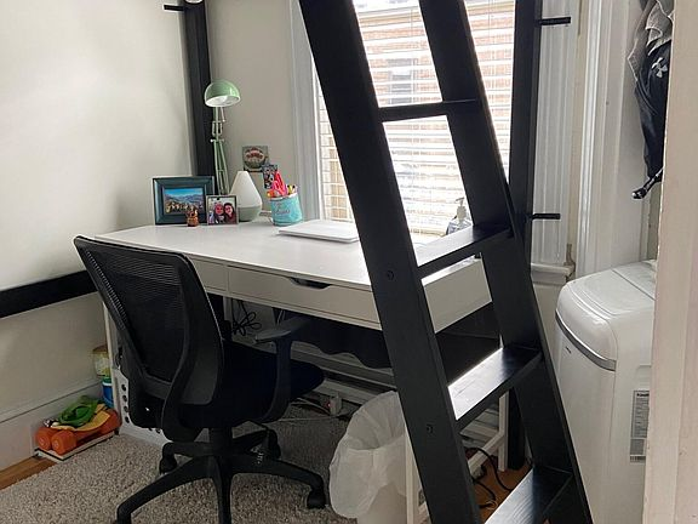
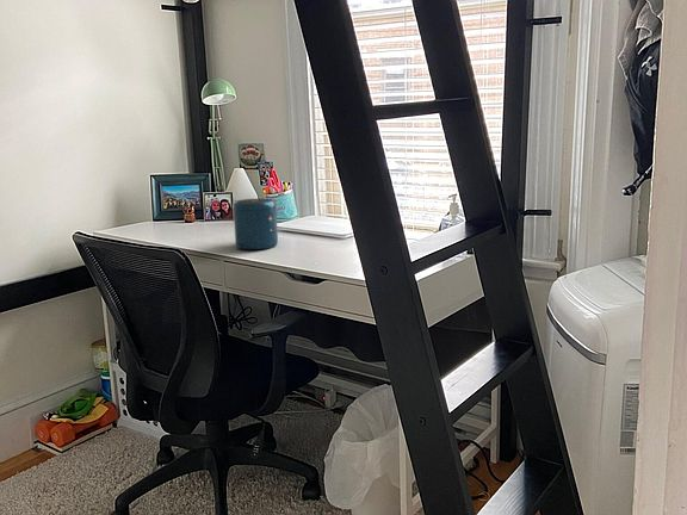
+ speaker [233,198,279,250]
